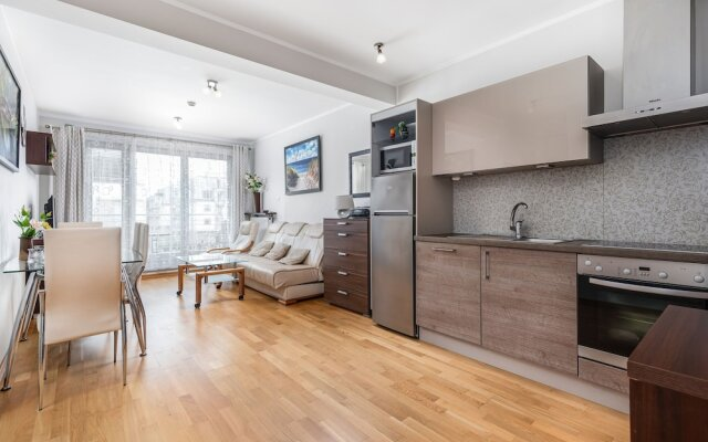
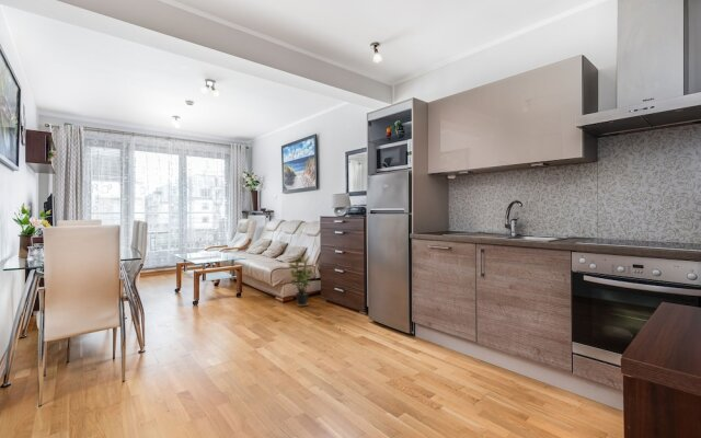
+ potted plant [287,254,314,308]
